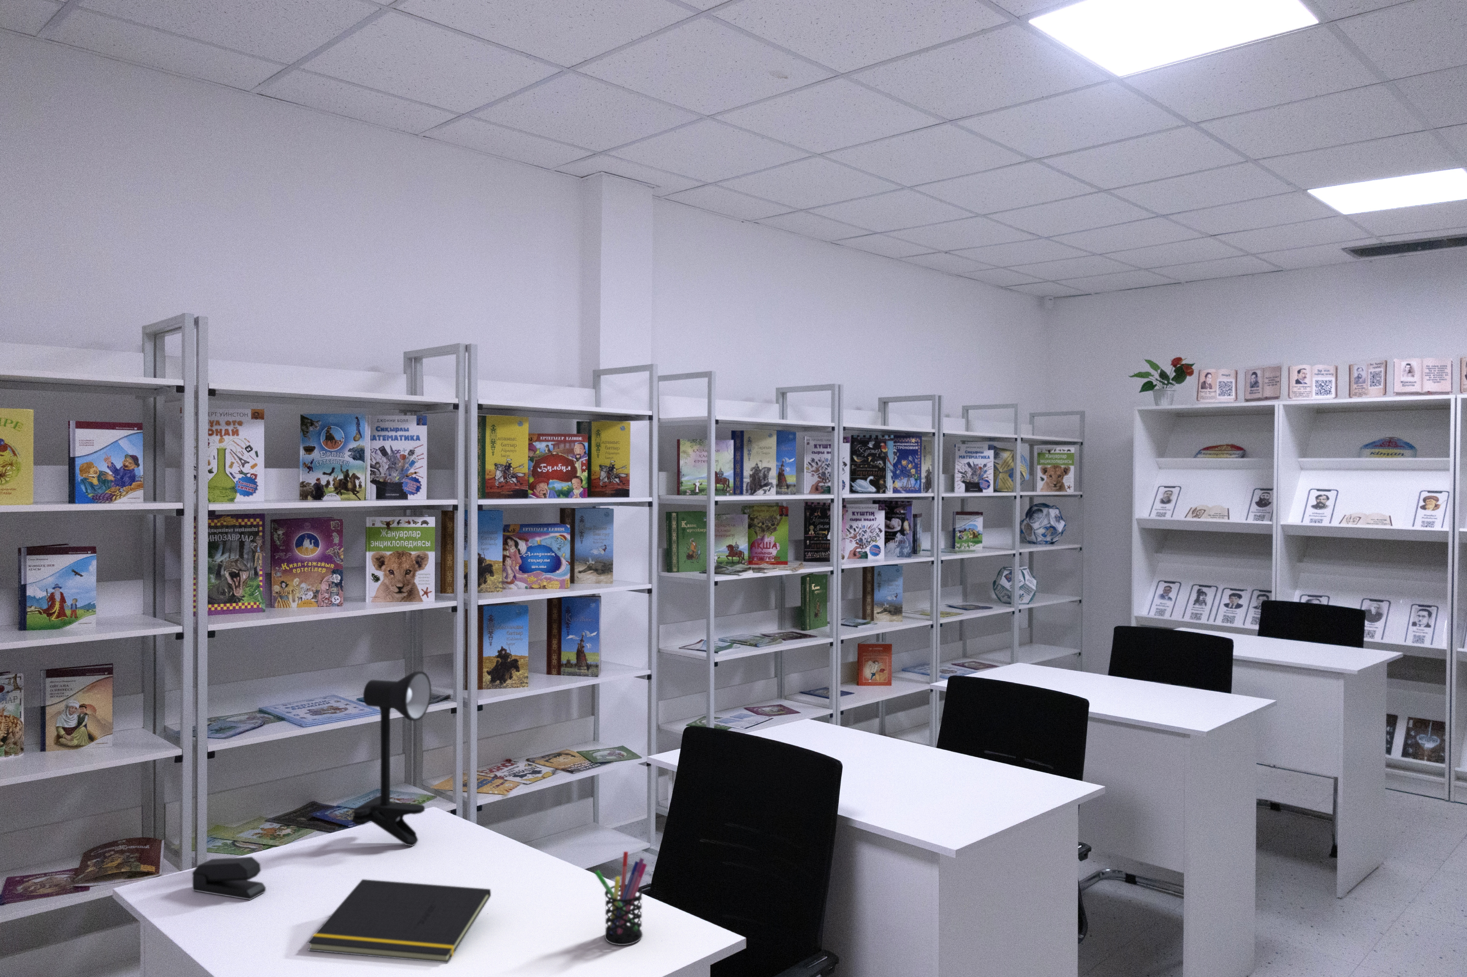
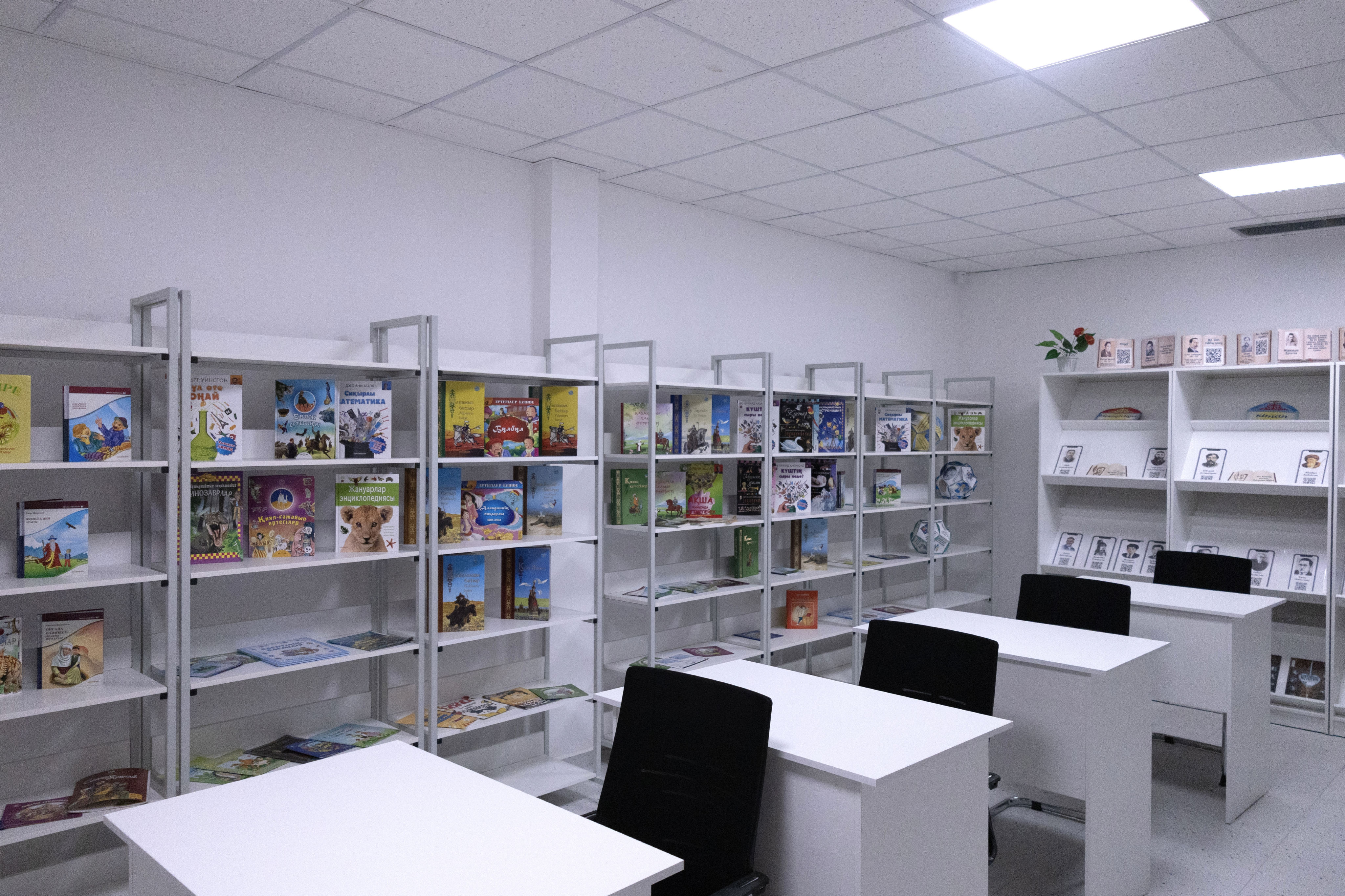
- desk lamp [351,671,432,847]
- stapler [192,856,266,901]
- pen holder [594,851,648,945]
- notepad [306,879,492,964]
